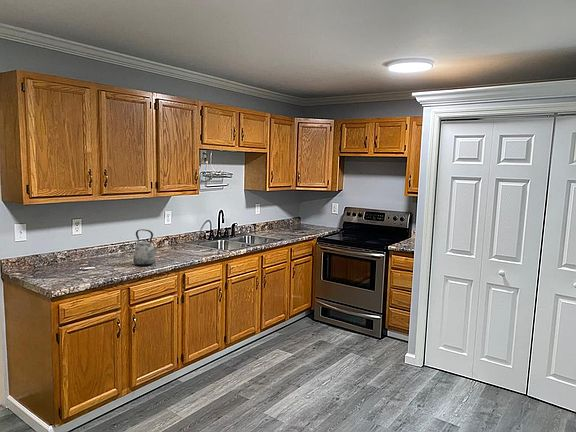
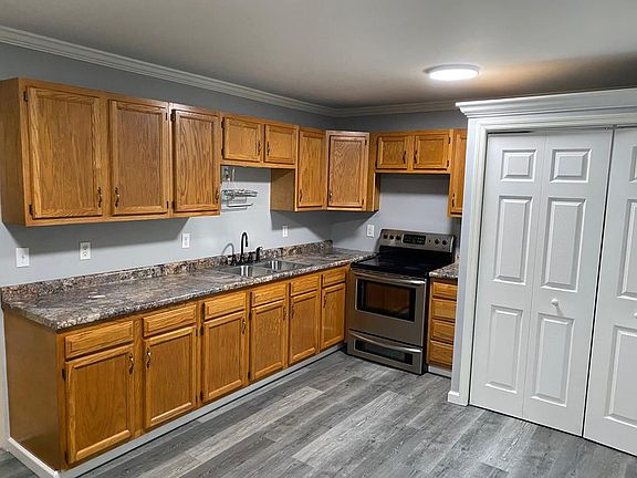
- kettle [132,228,160,267]
